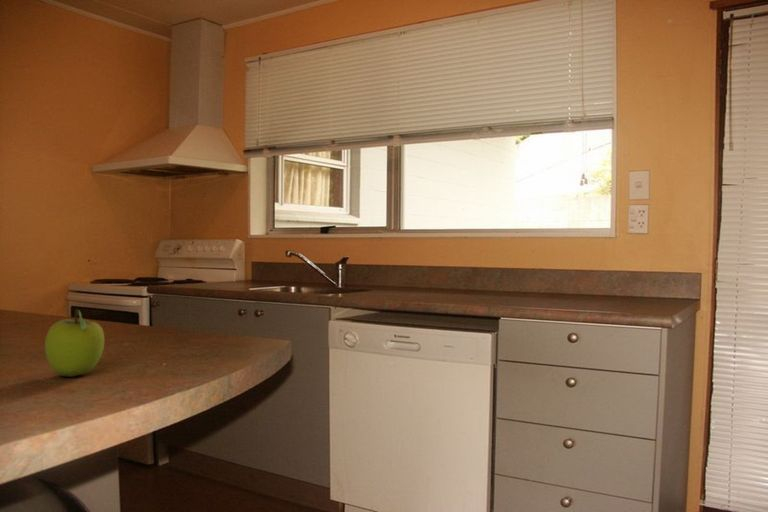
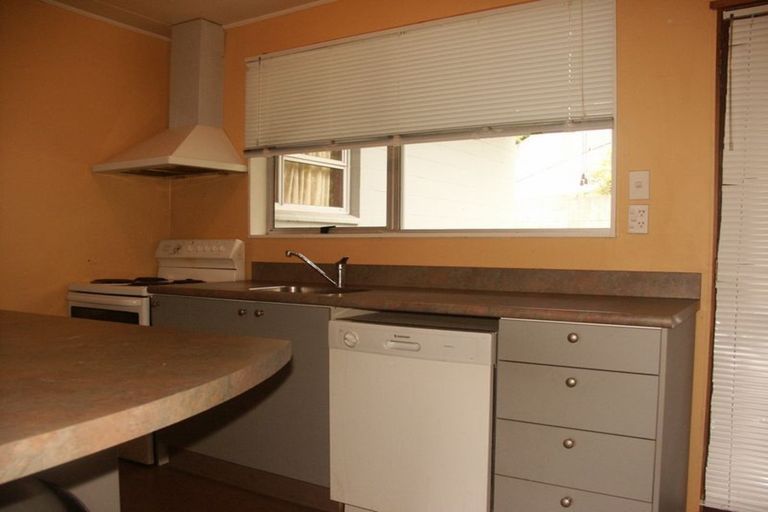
- fruit [44,308,105,378]
